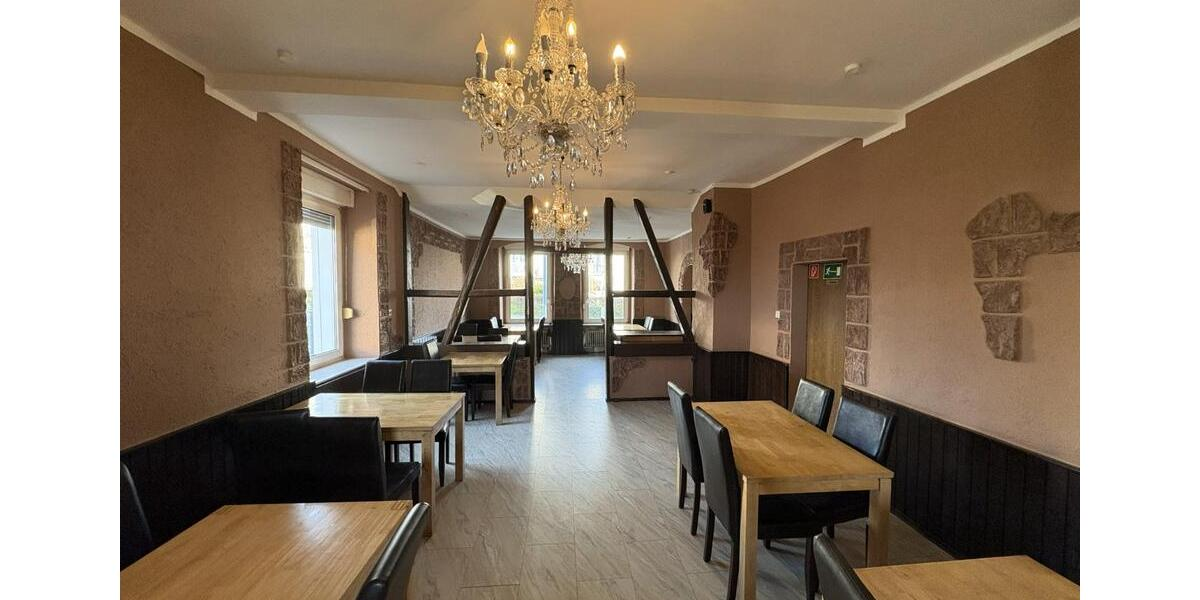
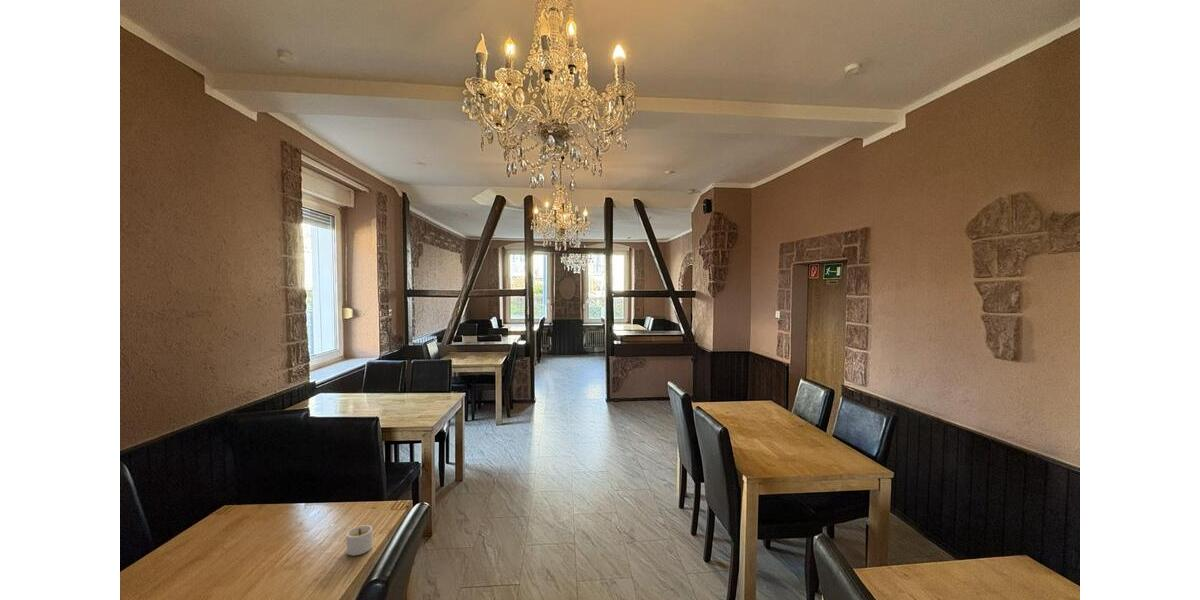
+ candle [345,524,374,556]
